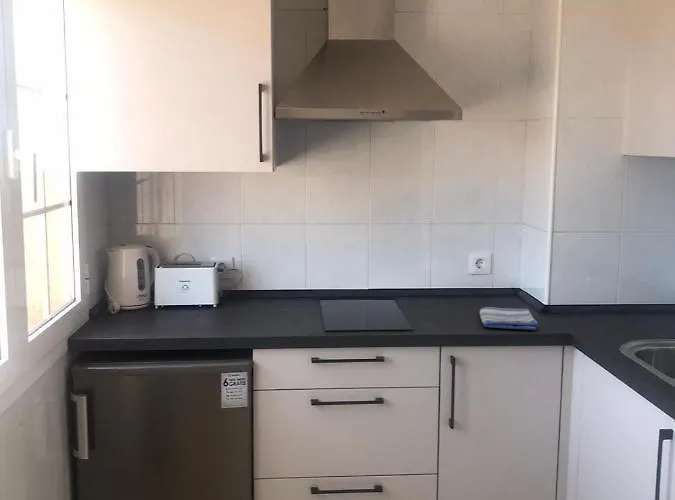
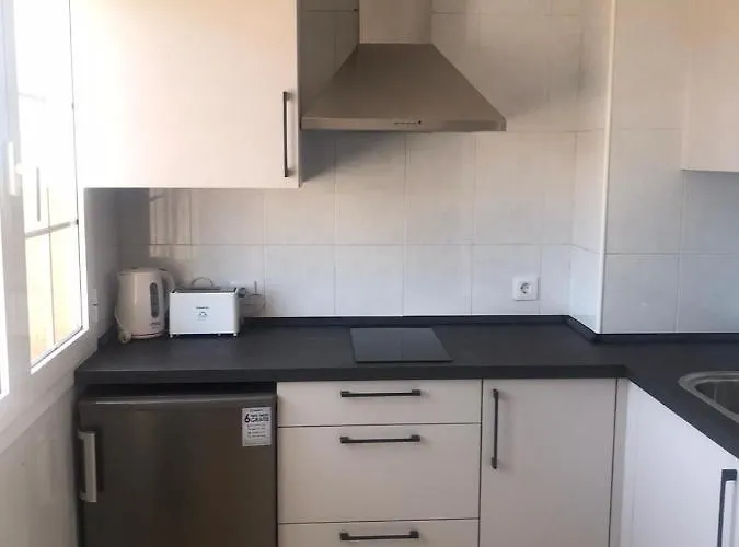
- dish towel [479,306,539,331]
